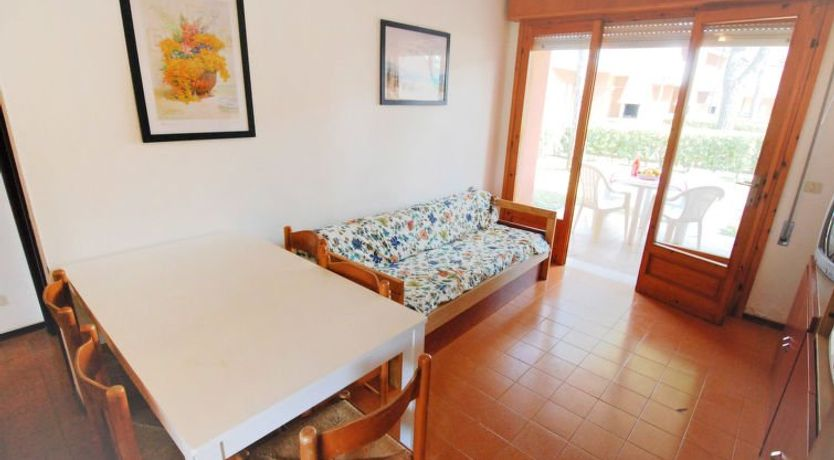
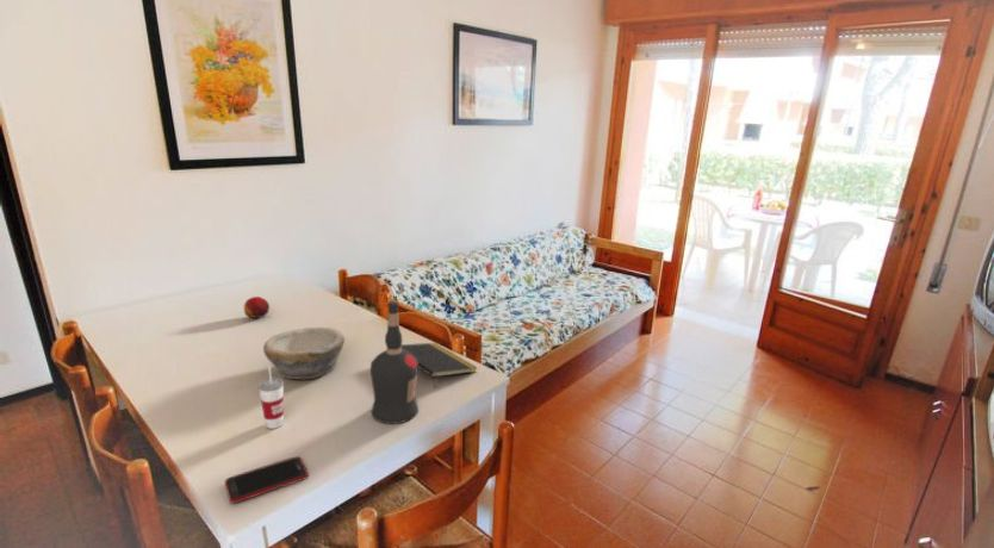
+ bowl [262,326,346,380]
+ cup [257,366,285,430]
+ notepad [400,342,479,390]
+ liquor bottle [369,299,420,425]
+ fruit [243,295,271,319]
+ cell phone [224,455,309,505]
